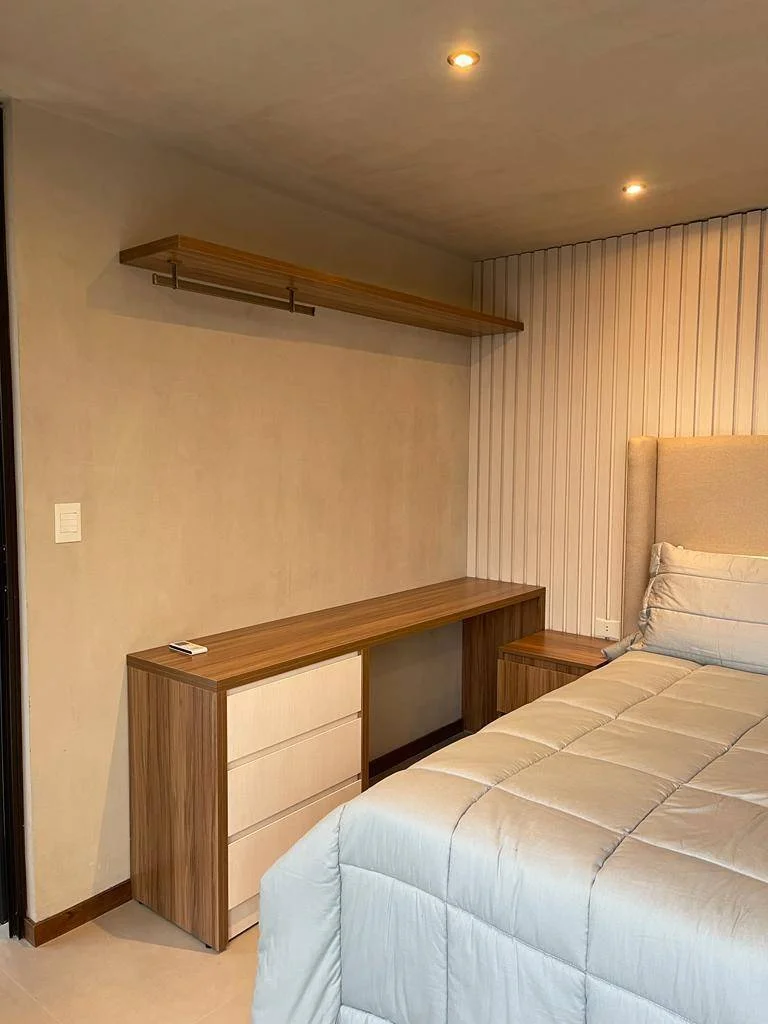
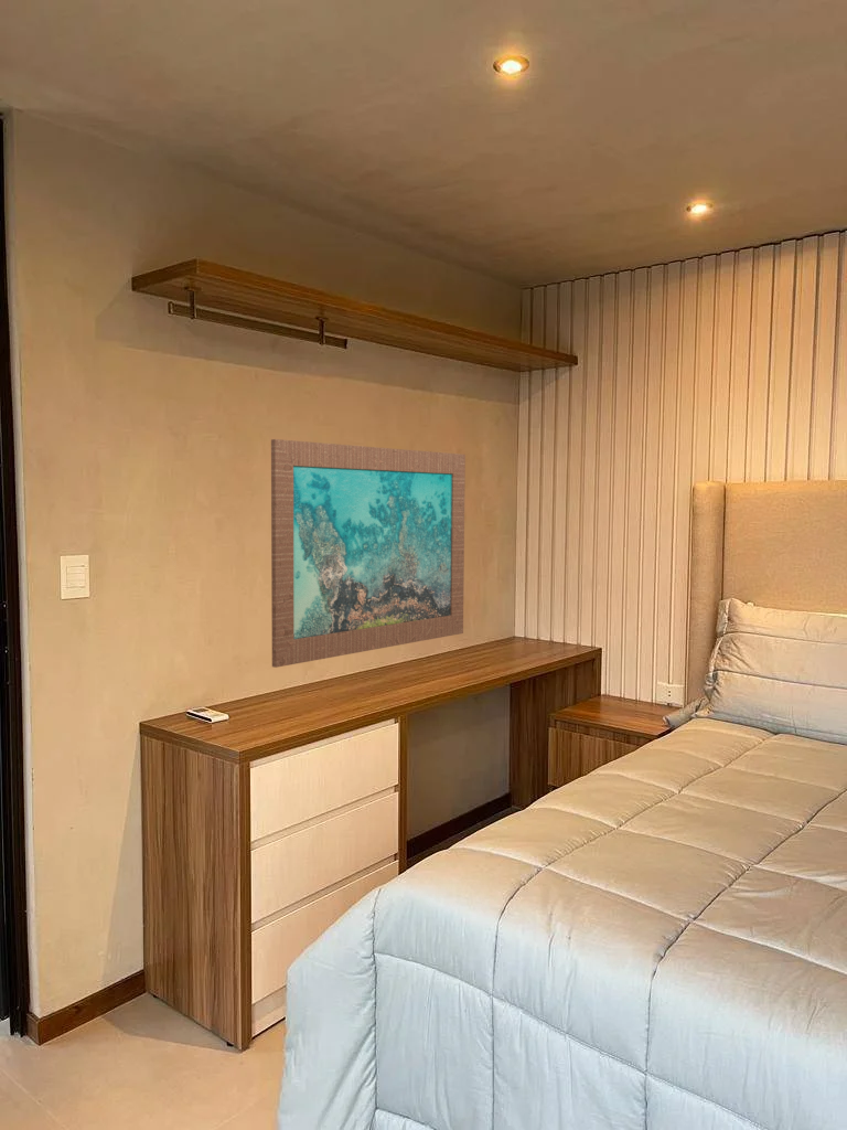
+ wall art [270,438,467,669]
